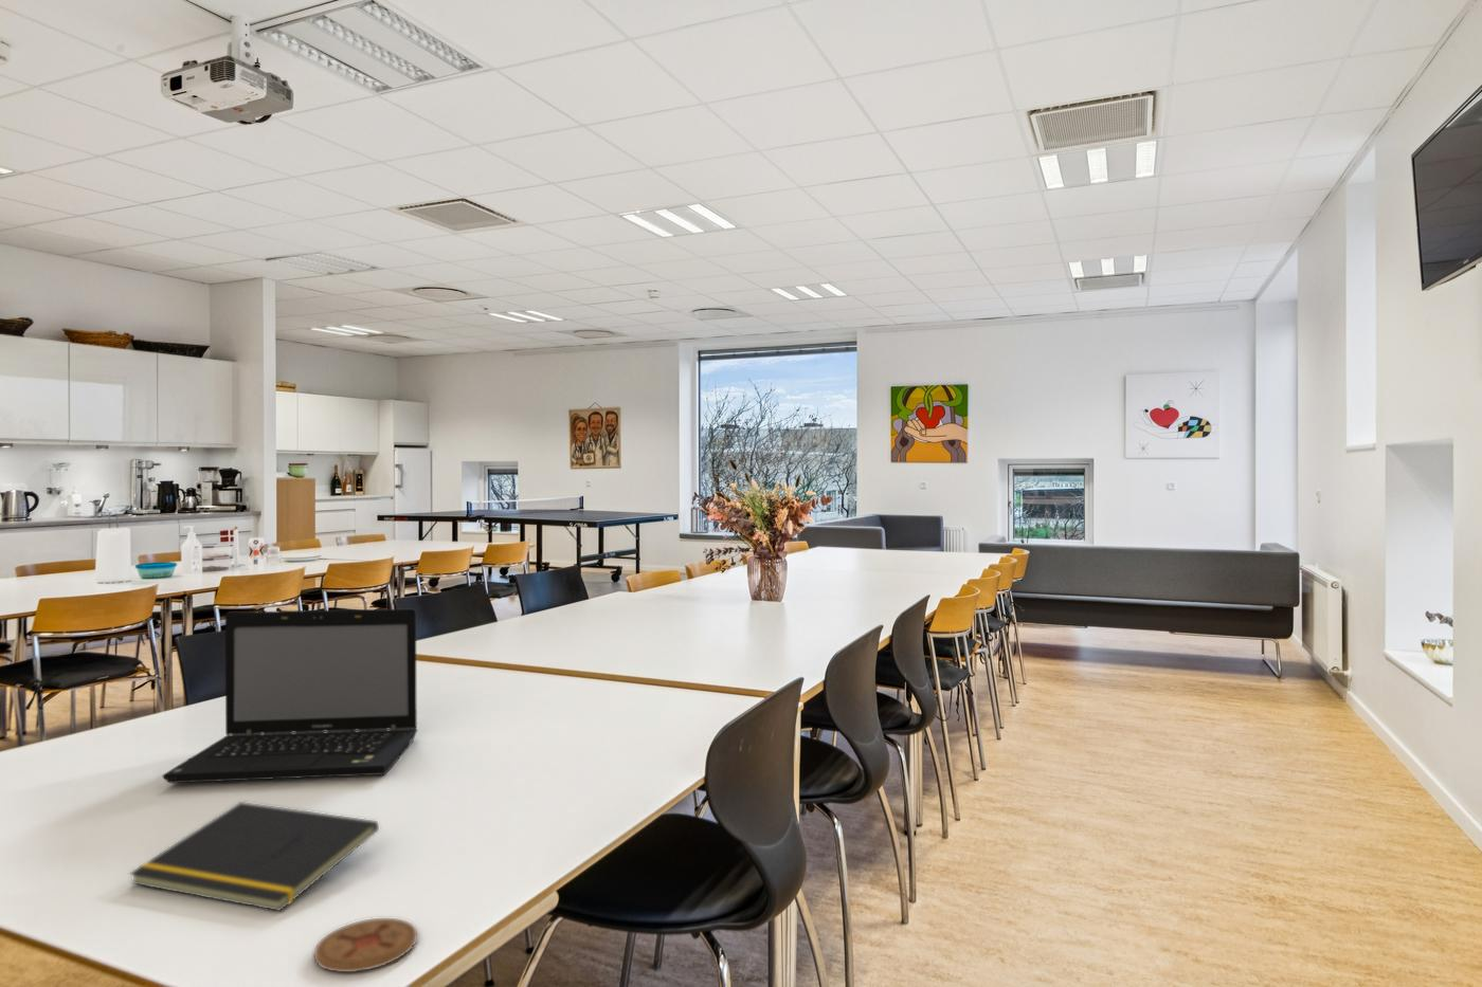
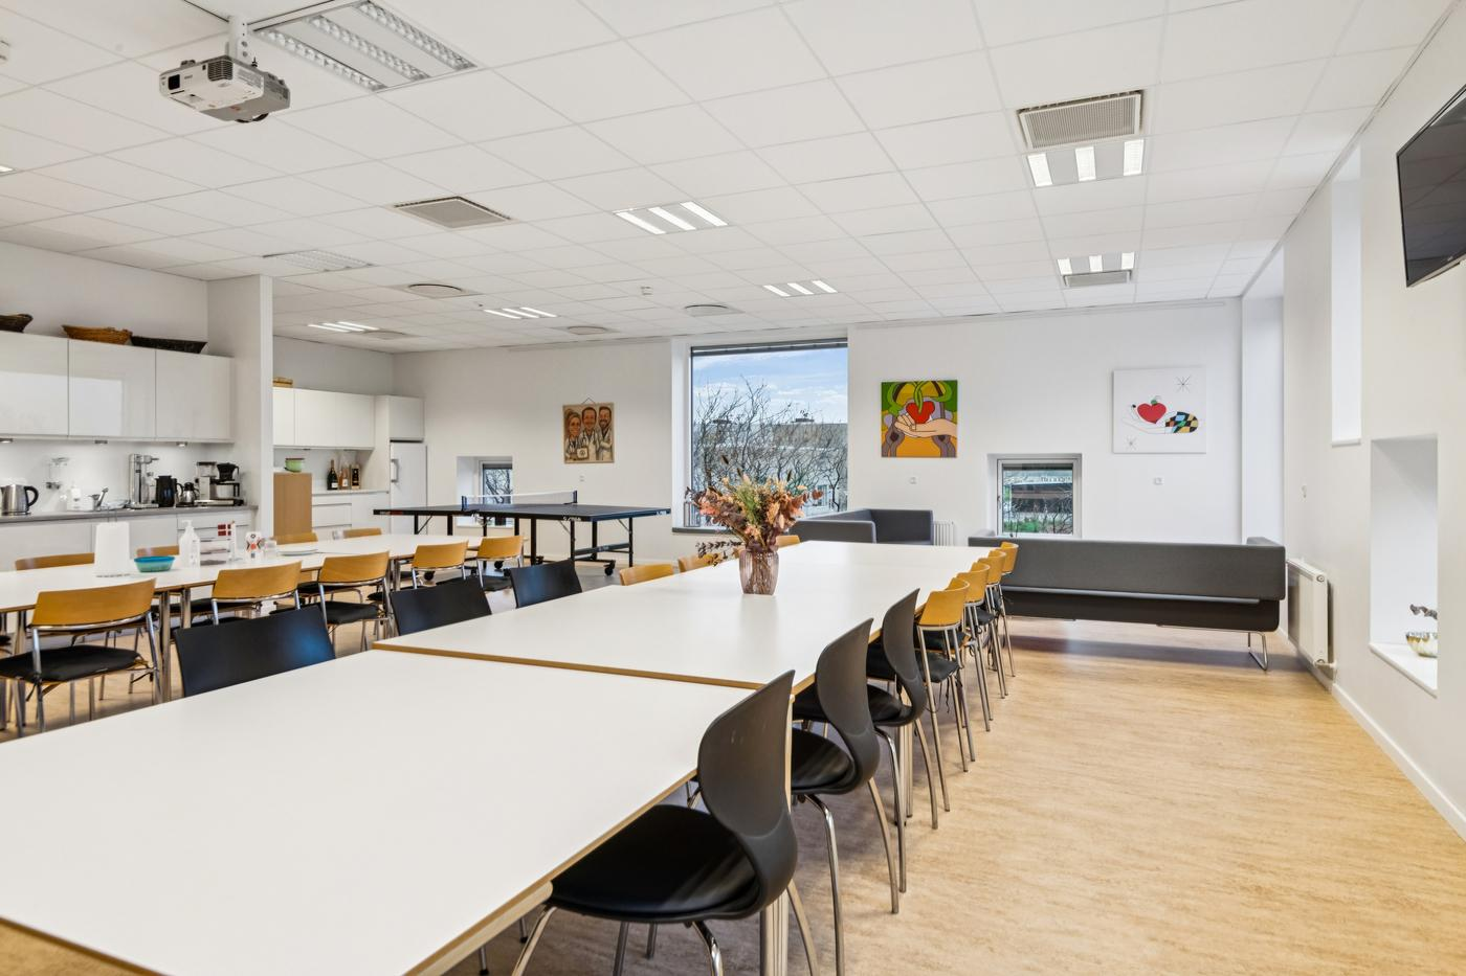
- laptop [162,607,419,784]
- notepad [128,801,380,912]
- coaster [313,918,418,974]
